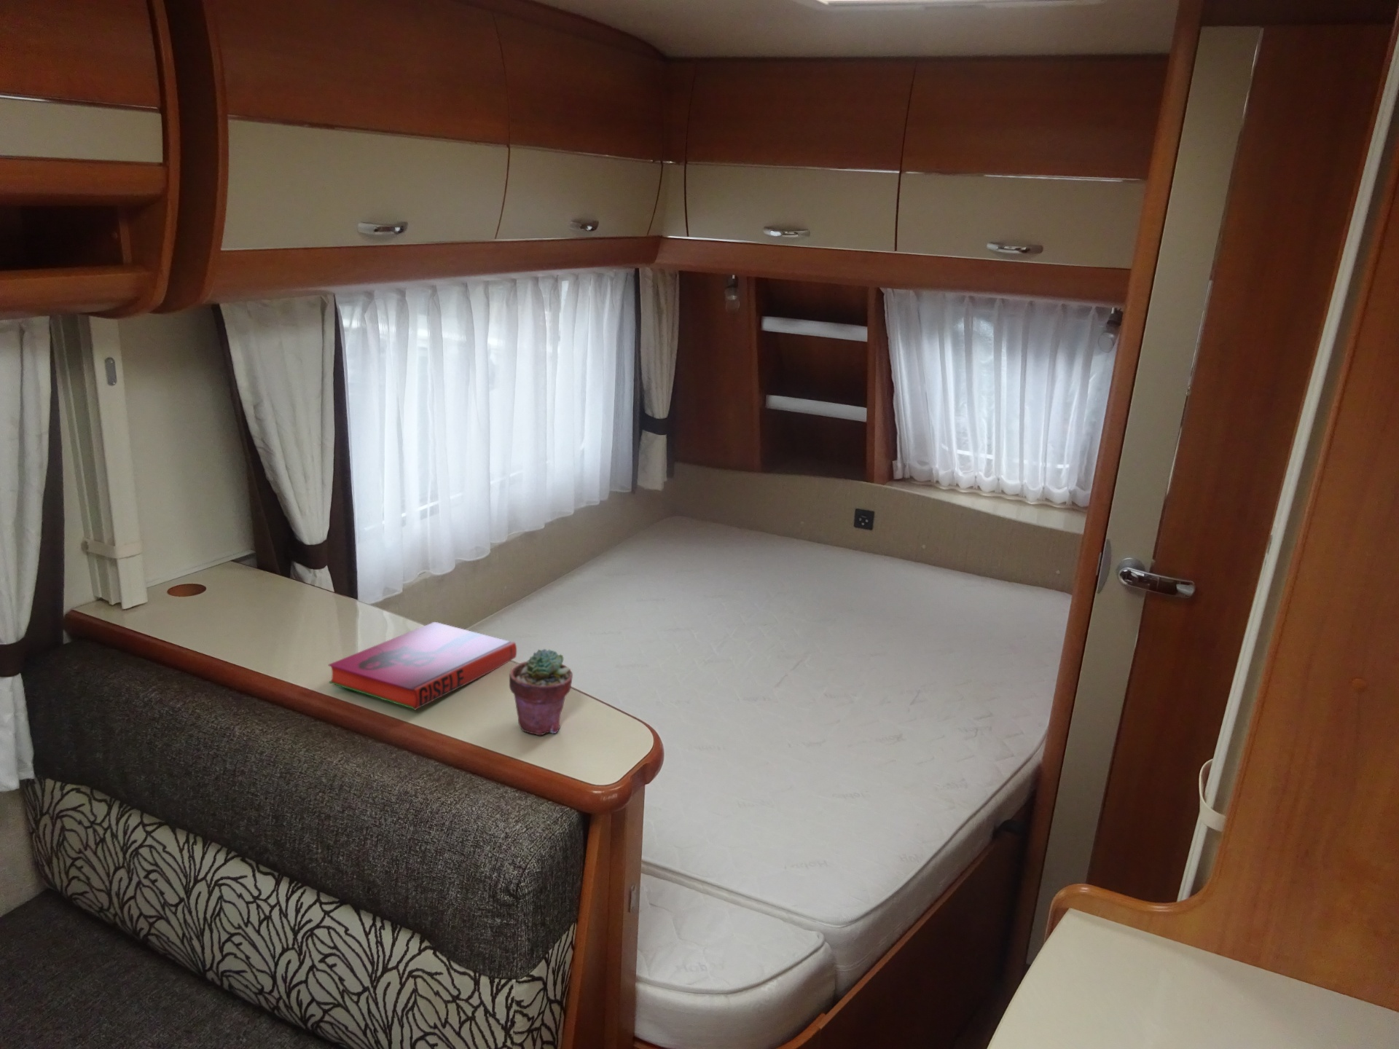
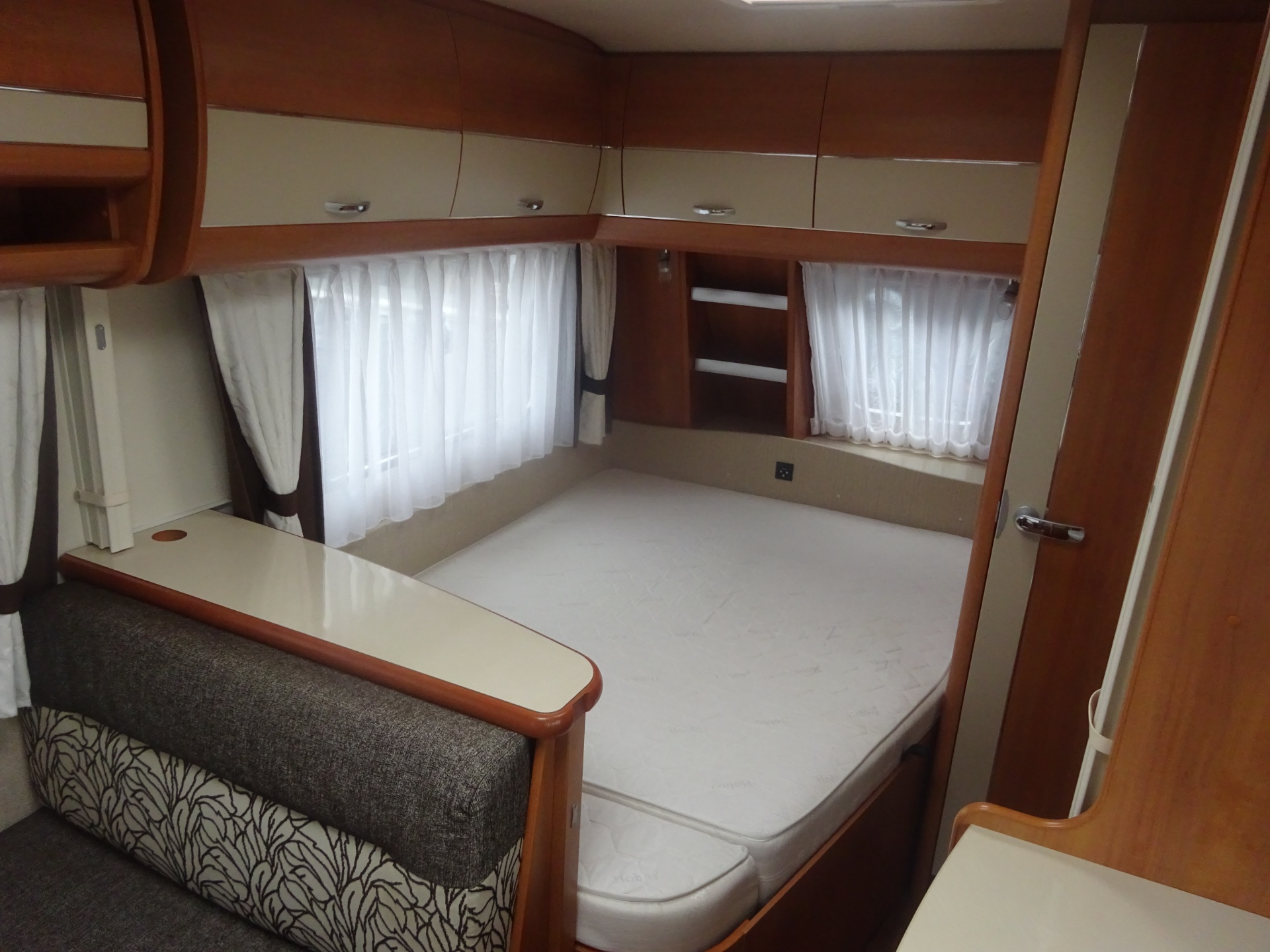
- hardback book [328,621,518,711]
- potted succulent [509,648,574,736]
